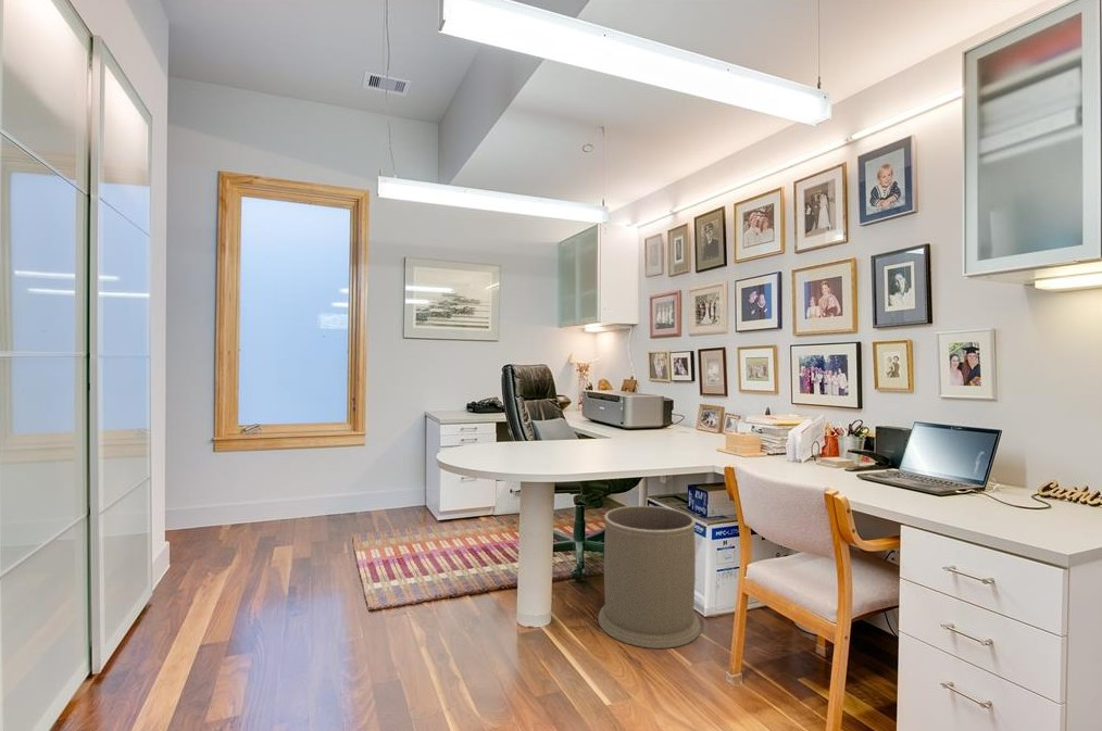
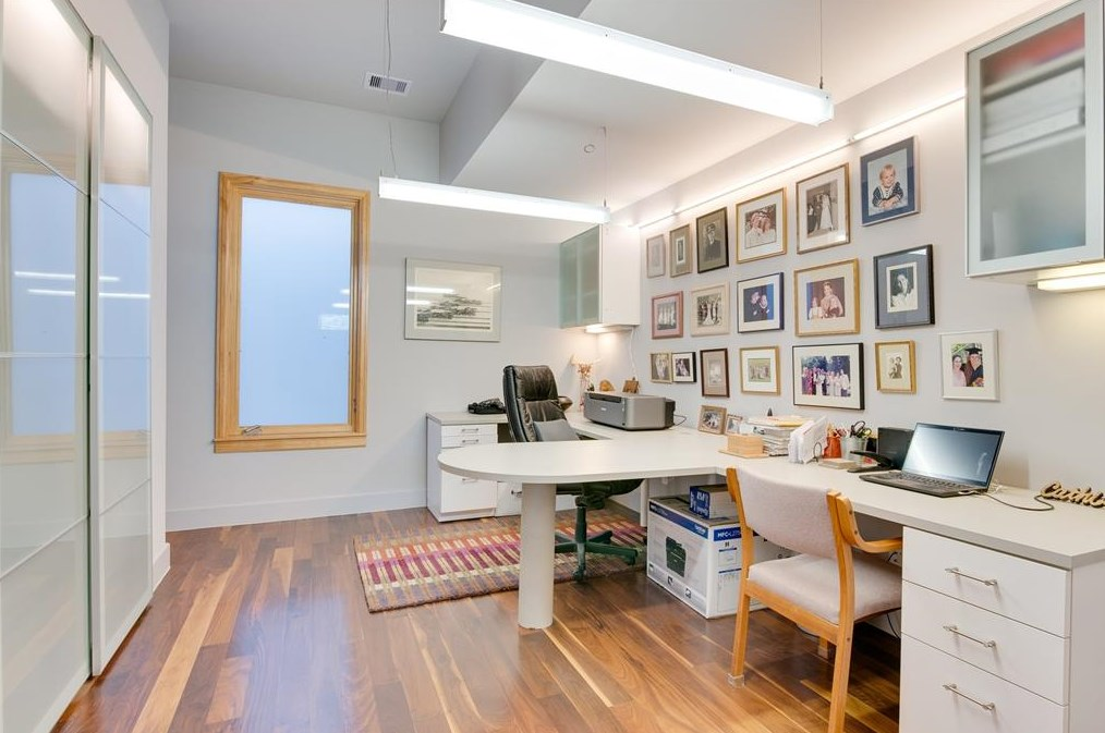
- trash can [597,505,702,650]
